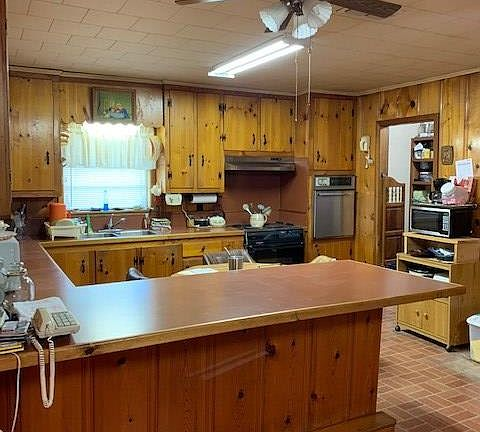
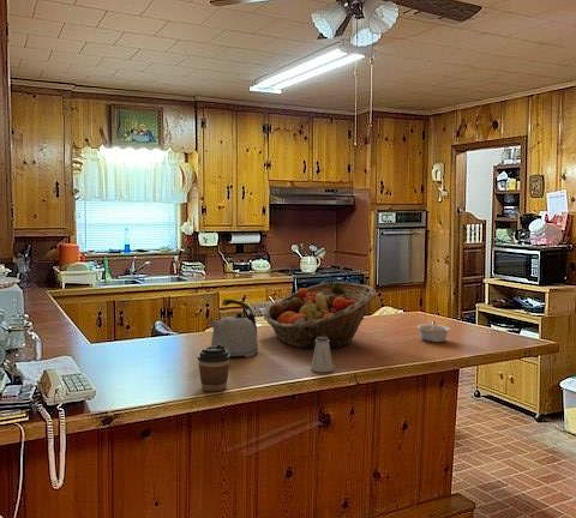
+ coffee cup [197,344,232,392]
+ legume [416,320,452,343]
+ saltshaker [310,337,335,373]
+ kettle [208,299,259,359]
+ fruit basket [263,281,377,349]
